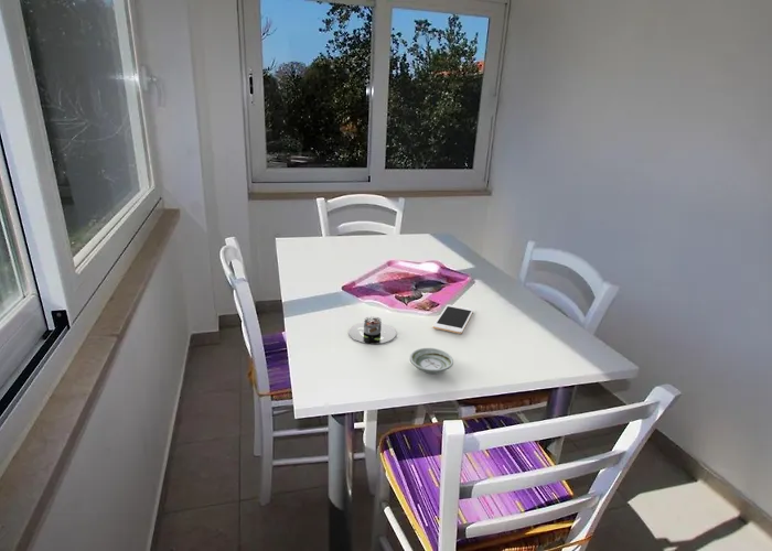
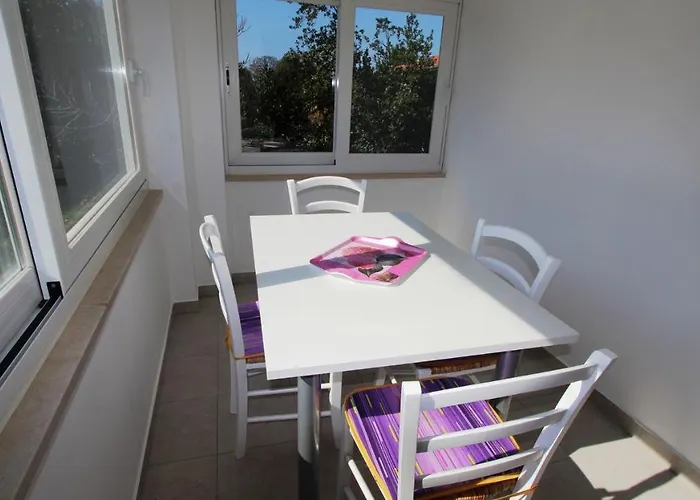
- saucer [409,347,454,375]
- cell phone [432,303,474,335]
- candle [347,315,397,345]
